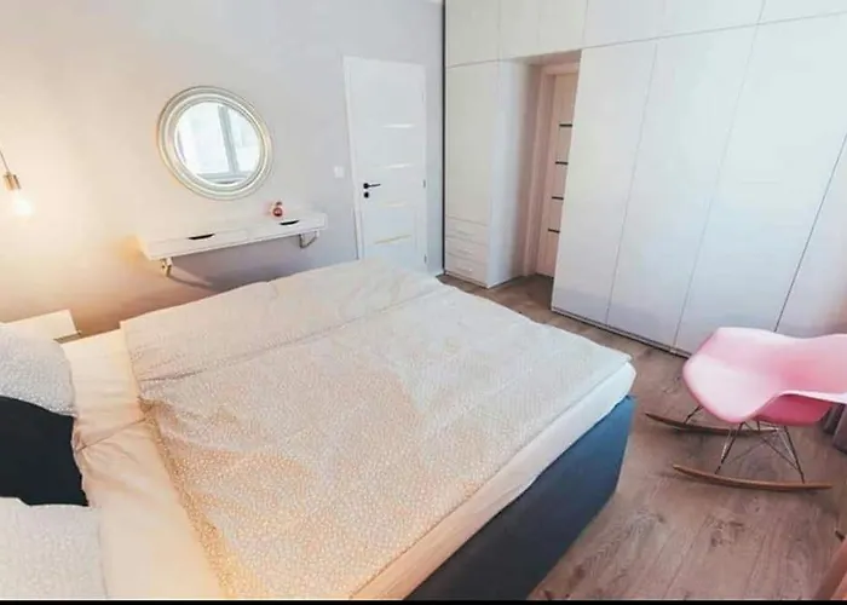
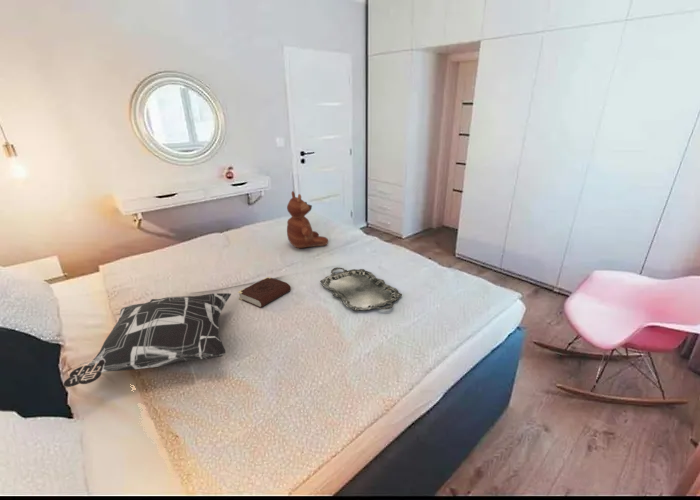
+ book [237,276,292,309]
+ serving tray [319,266,403,312]
+ decorative pillow [62,292,232,388]
+ teddy bear [286,190,329,249]
